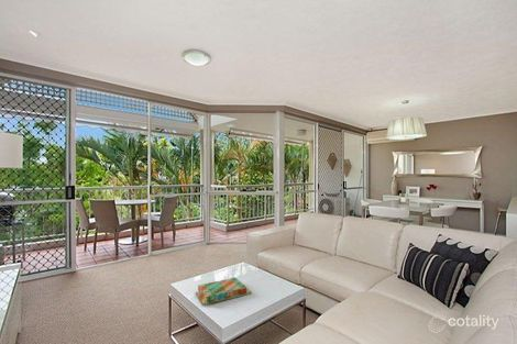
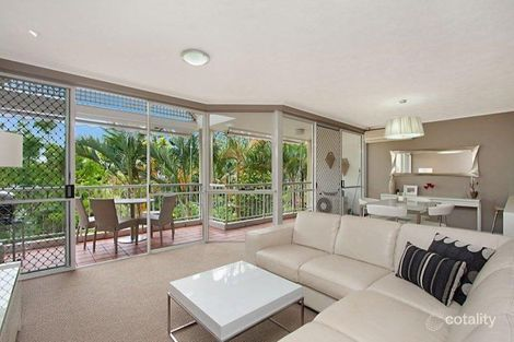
- board game [195,277,252,307]
